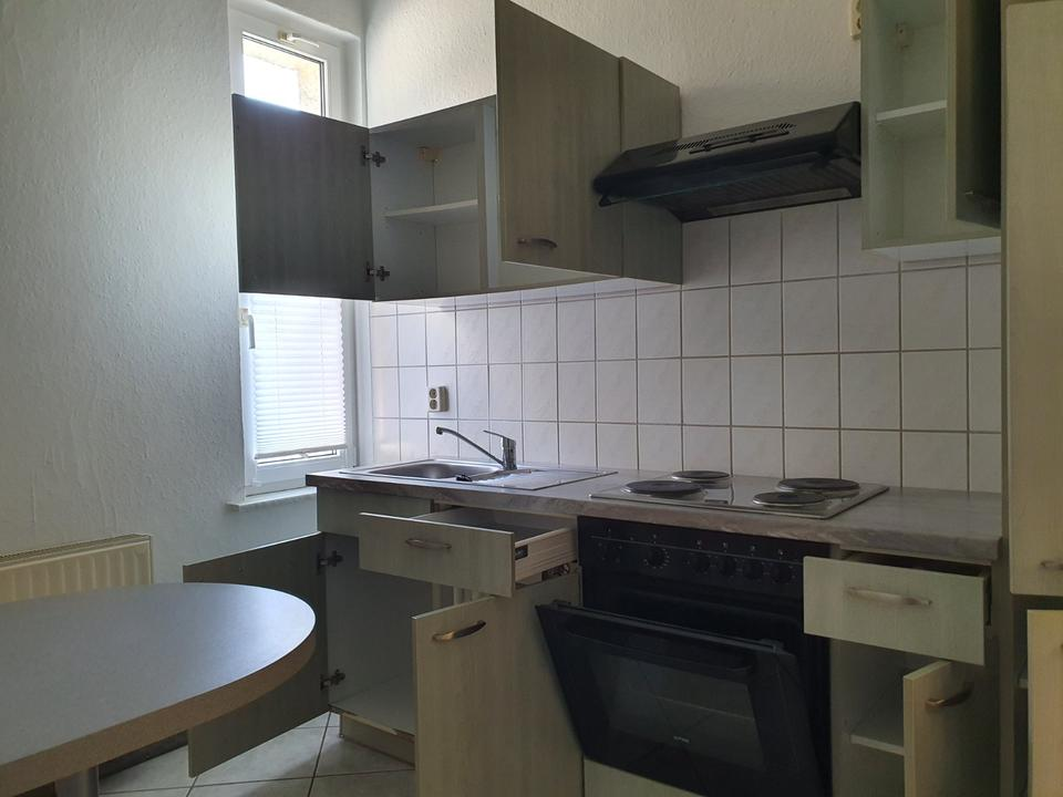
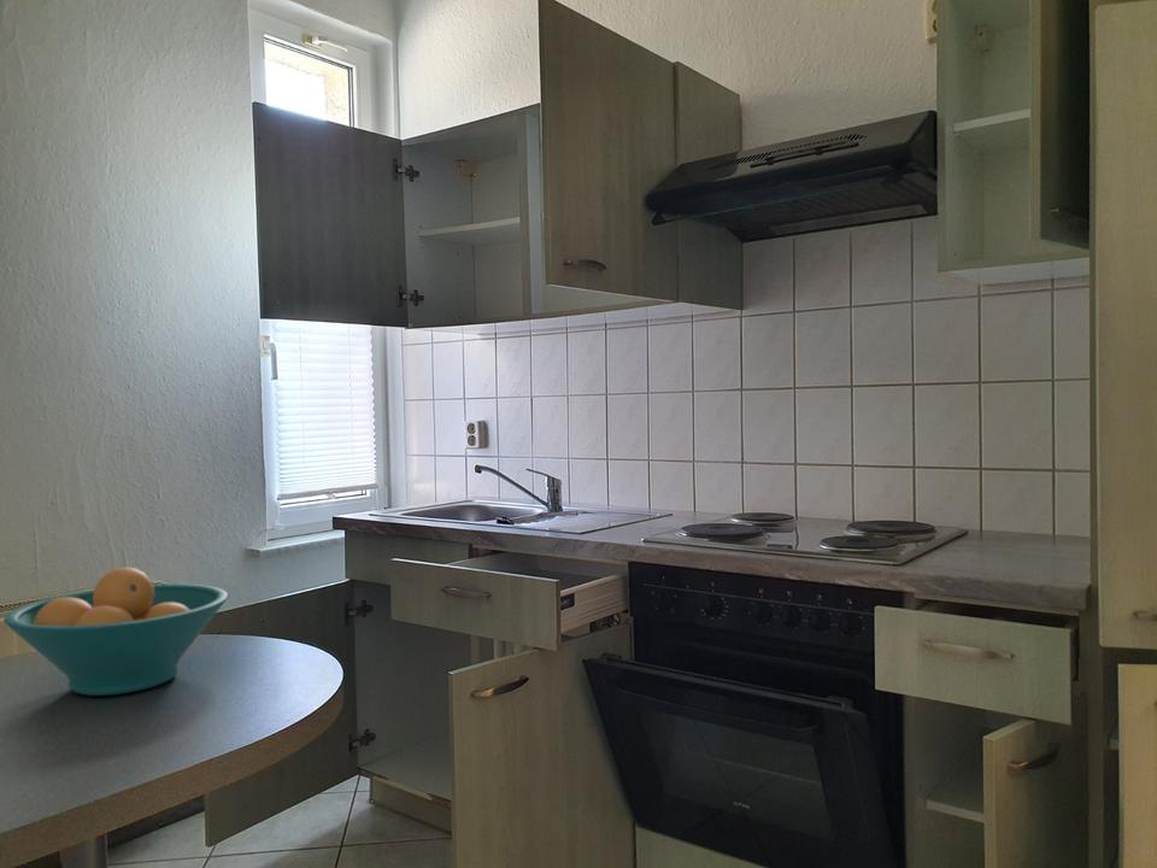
+ fruit bowl [2,565,230,697]
